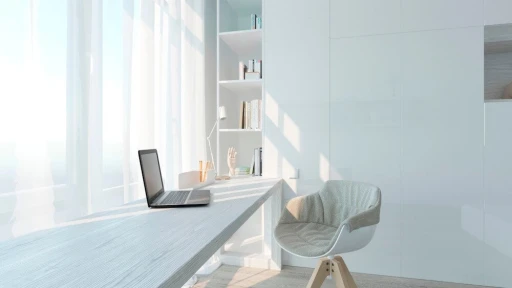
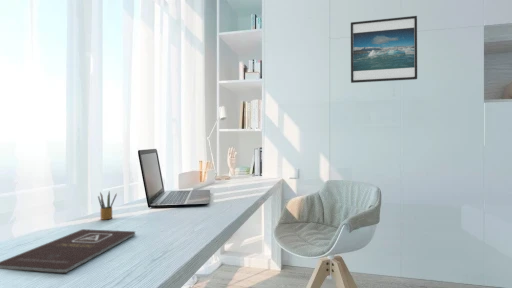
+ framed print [350,15,418,84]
+ pencil box [97,191,118,220]
+ book [0,228,137,274]
